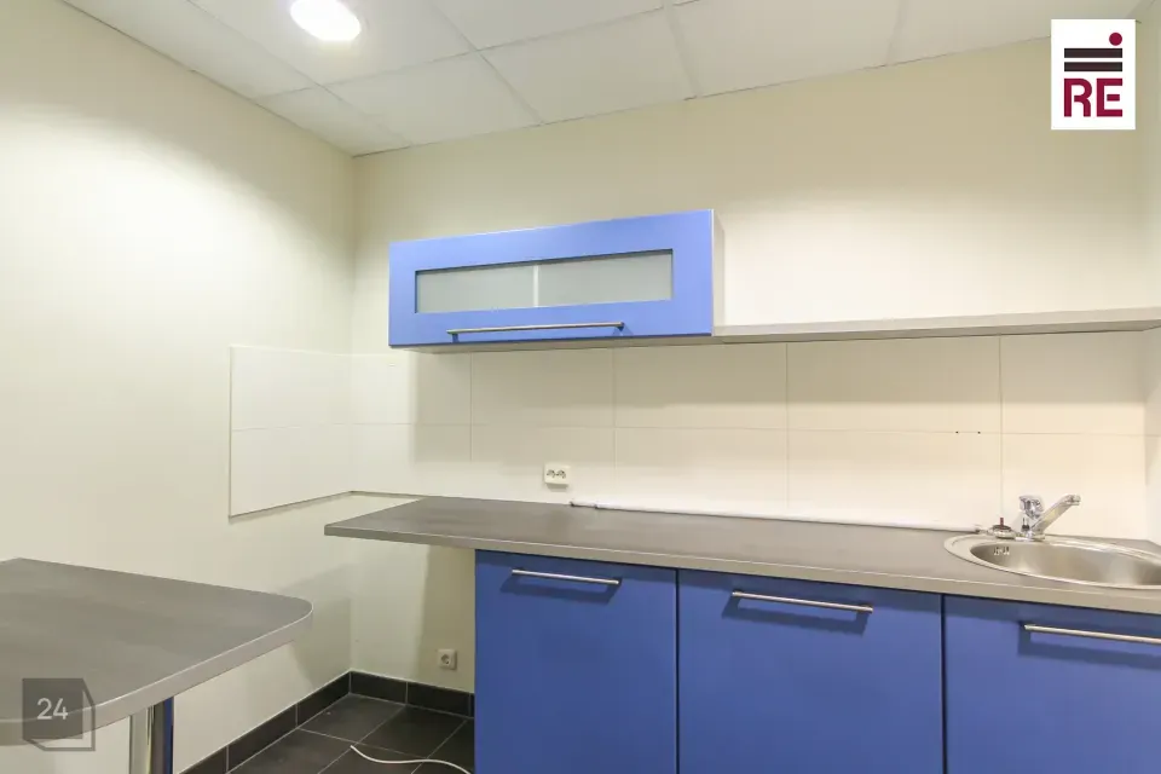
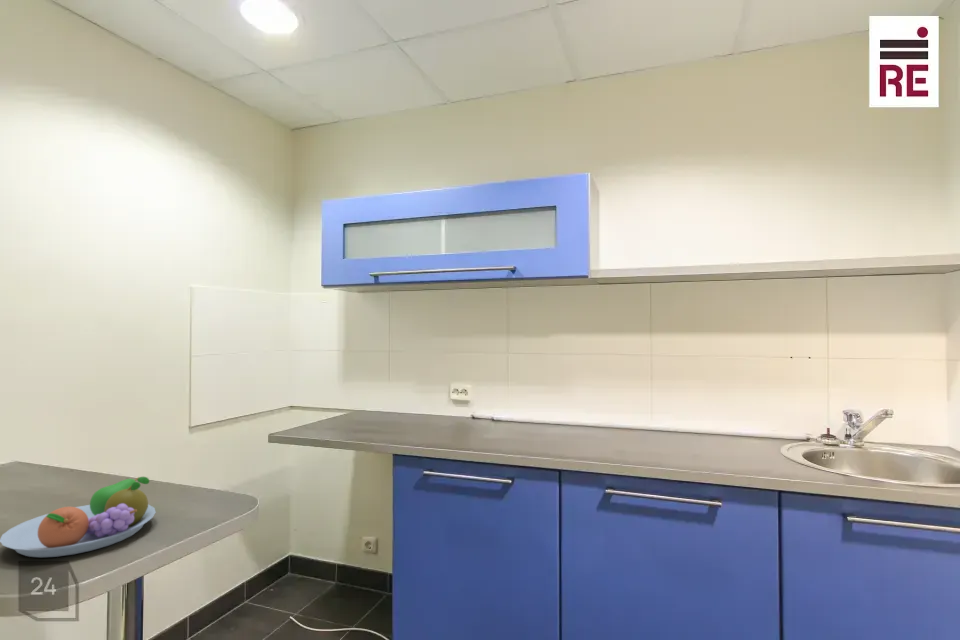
+ fruit bowl [0,476,157,558]
